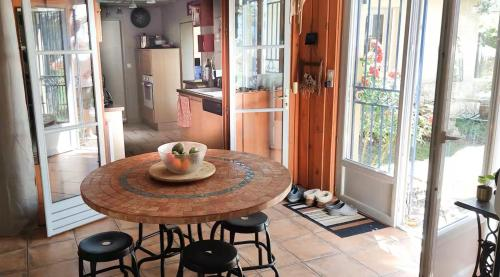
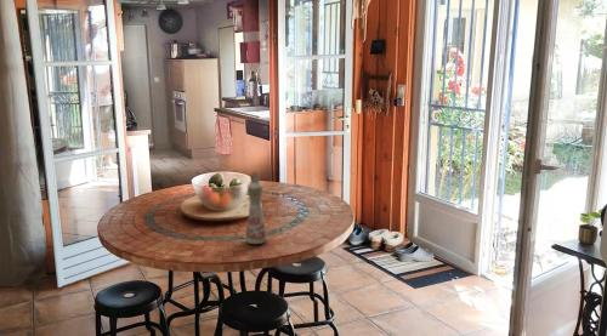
+ bottle [244,171,268,245]
